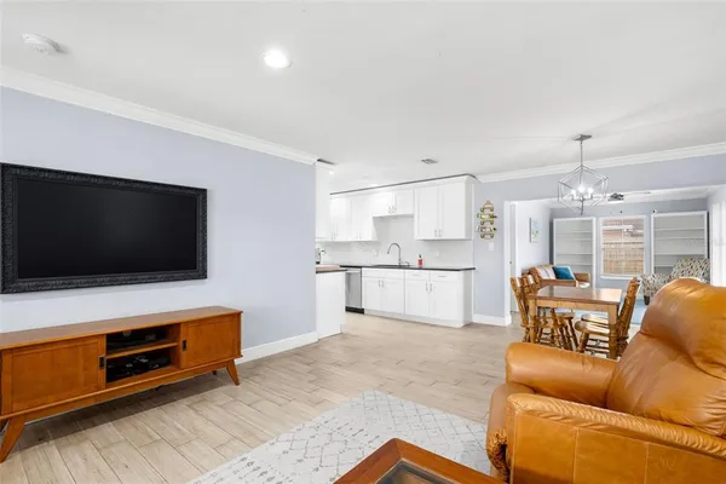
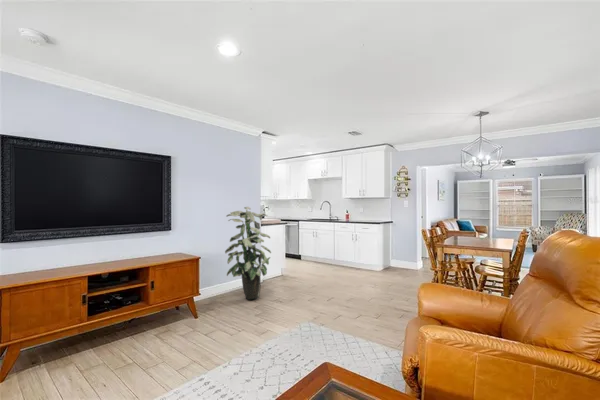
+ indoor plant [224,206,272,301]
